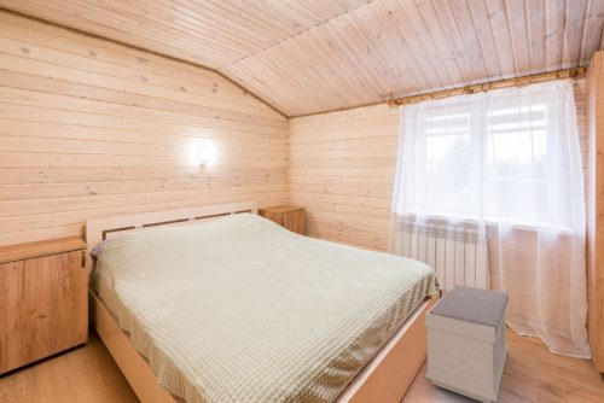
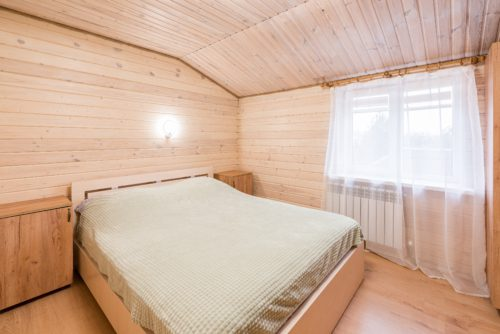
- bench [424,284,510,403]
